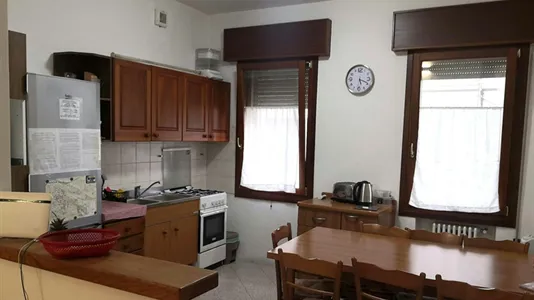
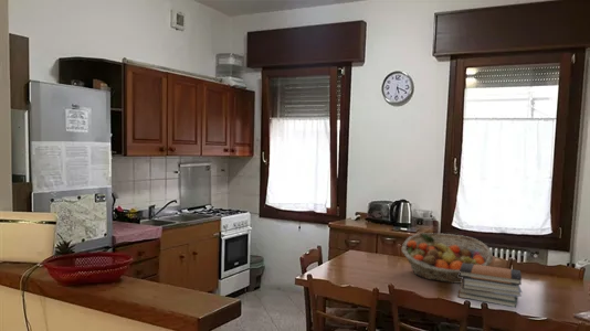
+ fruit basket [401,232,494,285]
+ book stack [457,263,523,309]
